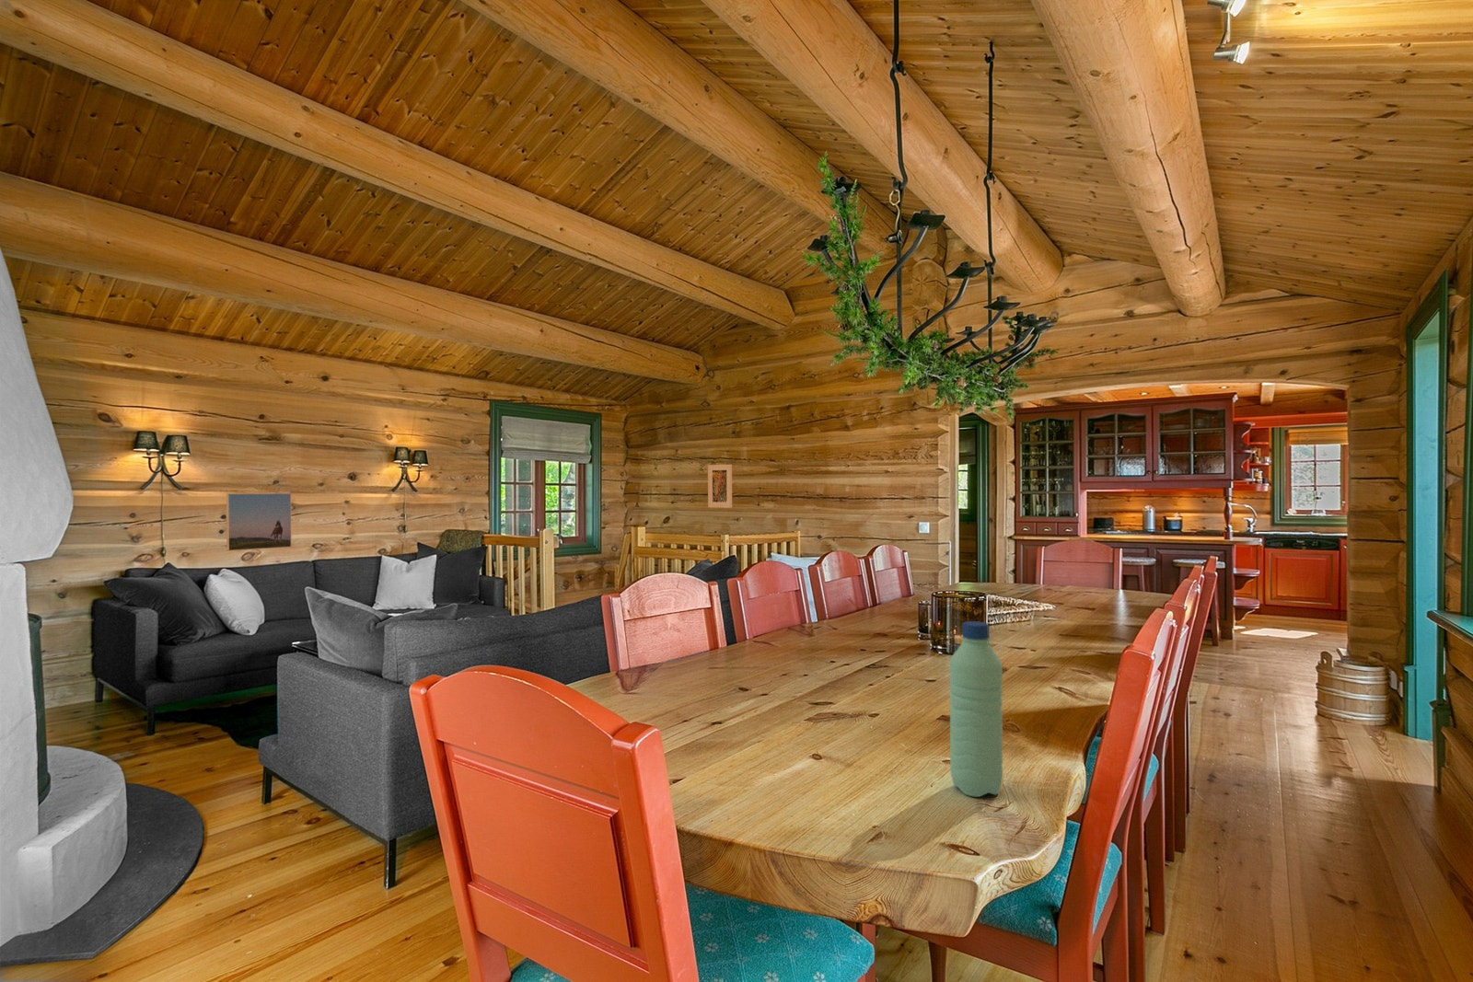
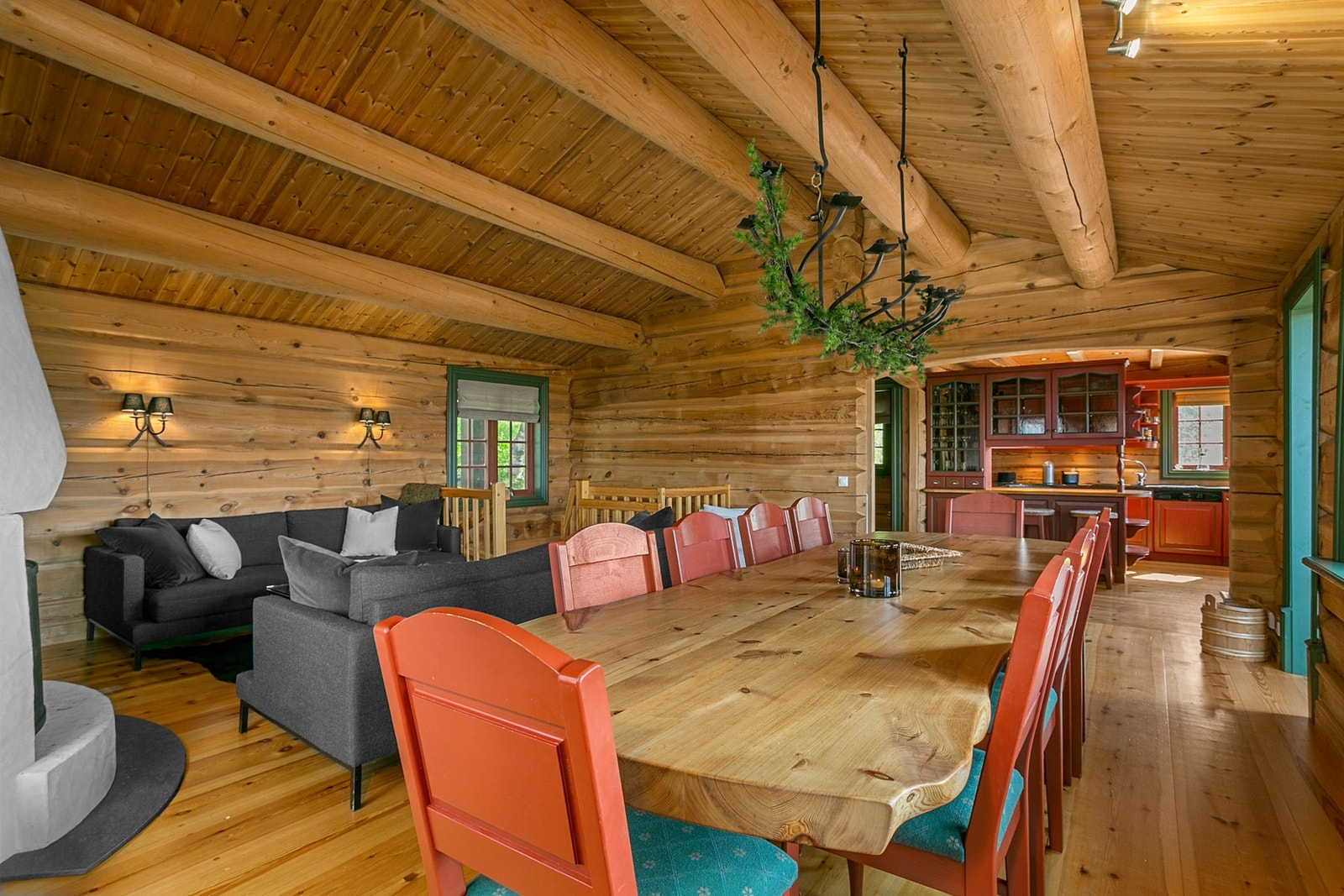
- water bottle [949,620,1004,798]
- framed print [707,464,733,509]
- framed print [226,492,293,552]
